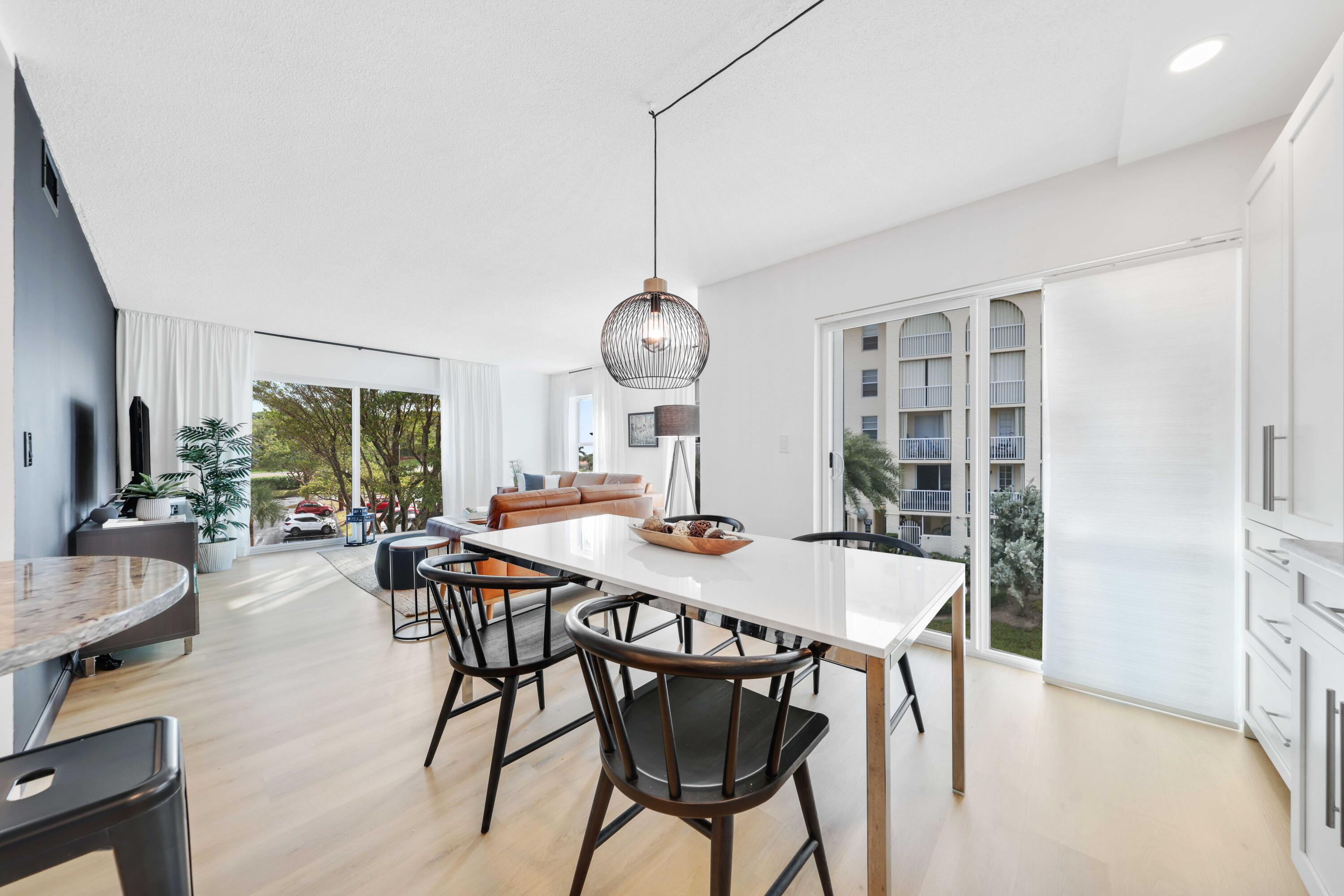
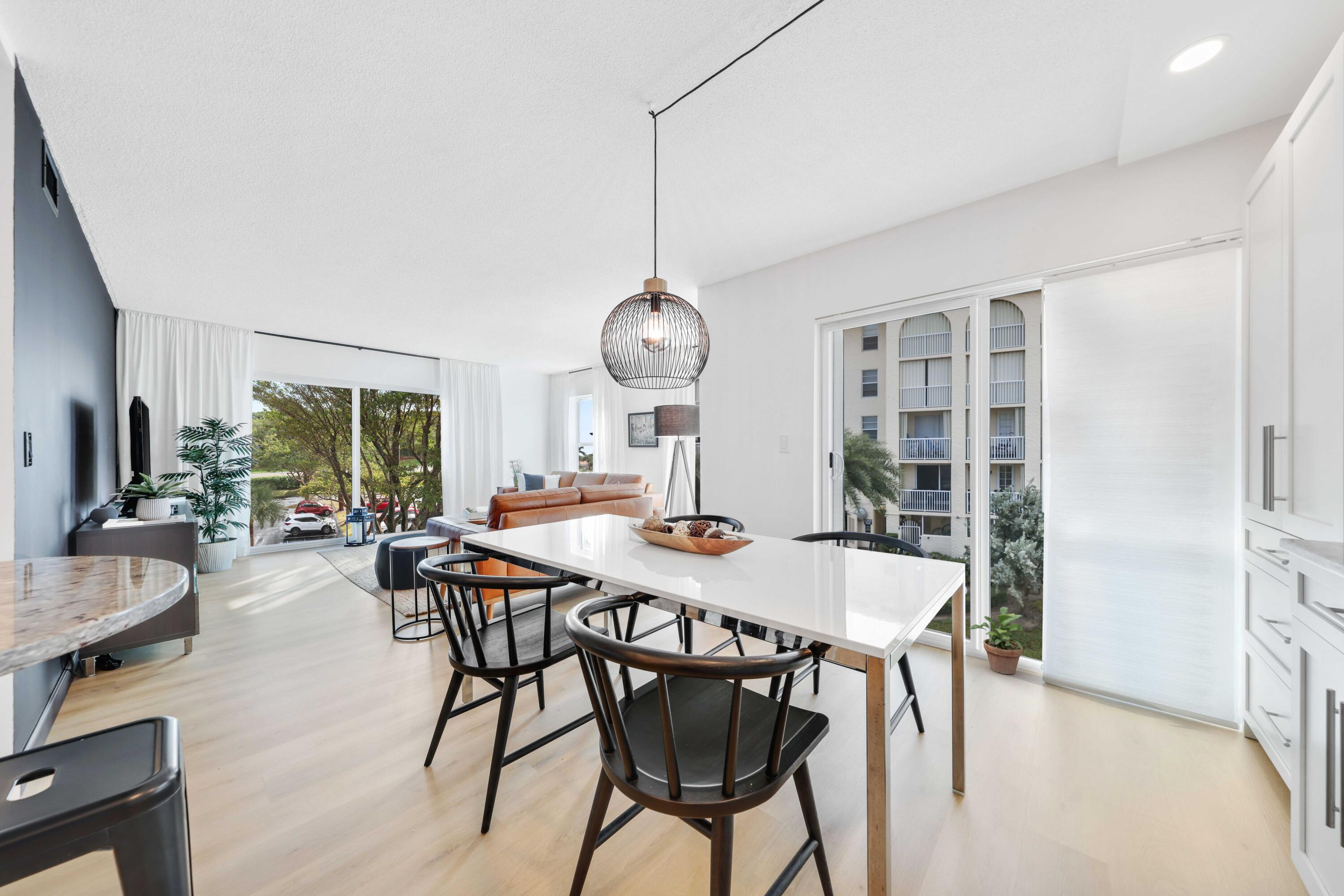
+ potted plant [969,606,1026,675]
